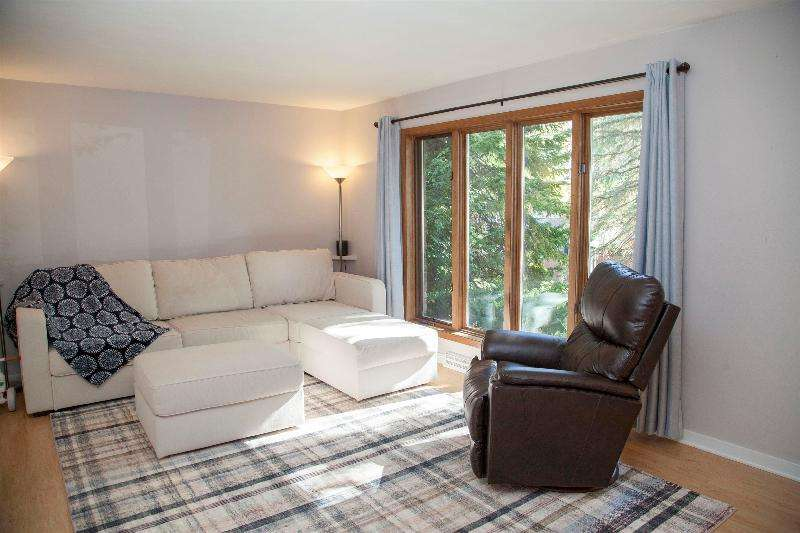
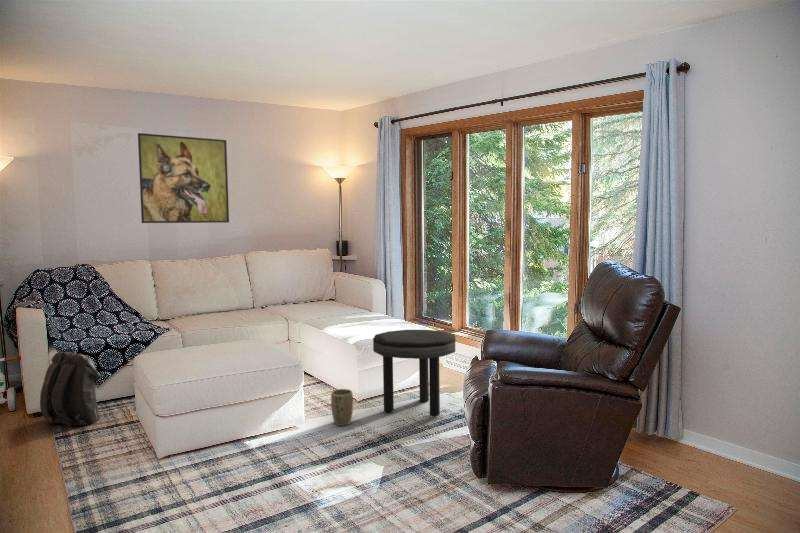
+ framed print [137,132,230,224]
+ plant pot [330,388,354,427]
+ side table [372,329,456,417]
+ backpack [39,351,102,428]
